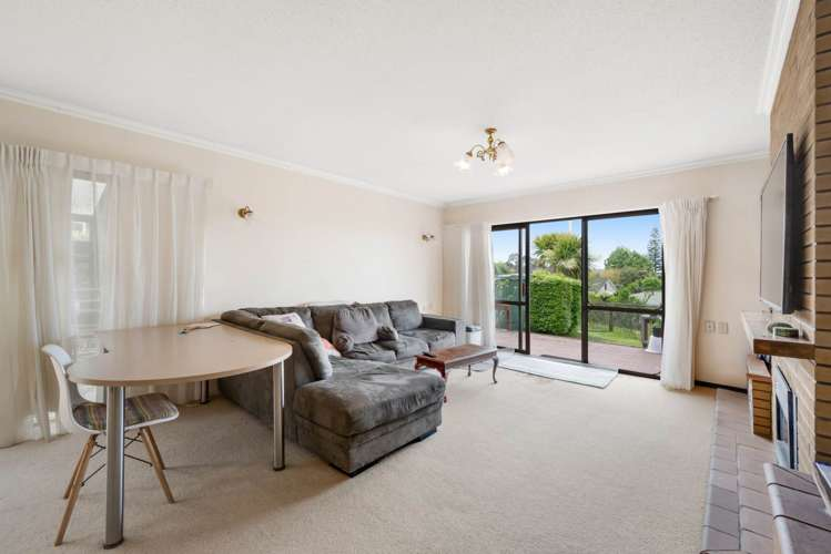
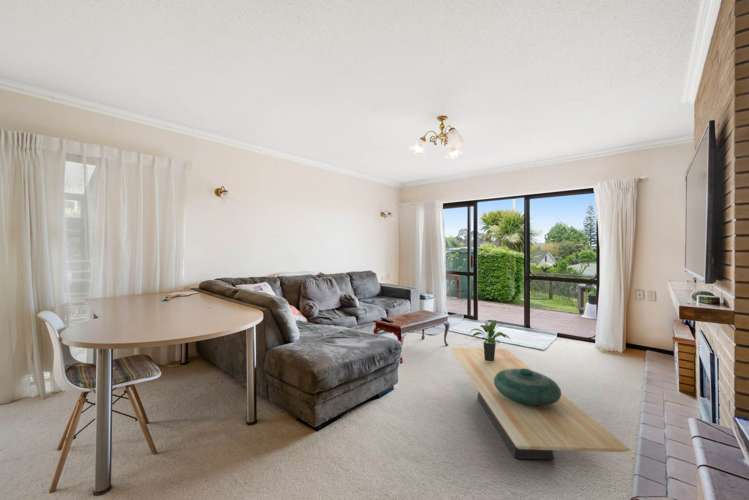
+ coffee table [449,347,631,461]
+ potted plant [469,318,511,362]
+ decorative bowl [494,368,562,407]
